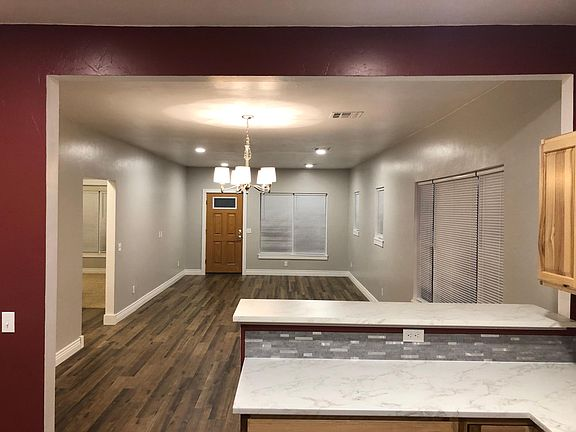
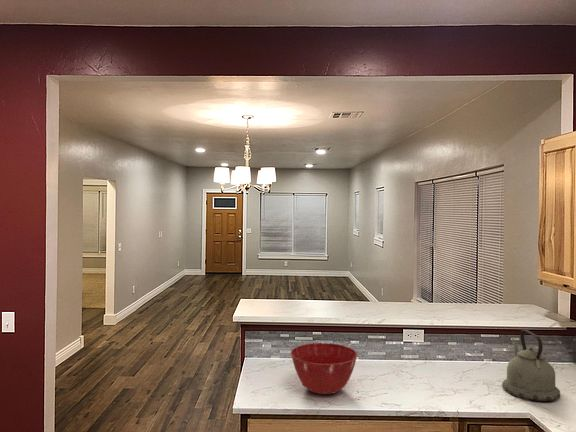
+ mixing bowl [289,342,359,395]
+ kettle [501,329,561,402]
